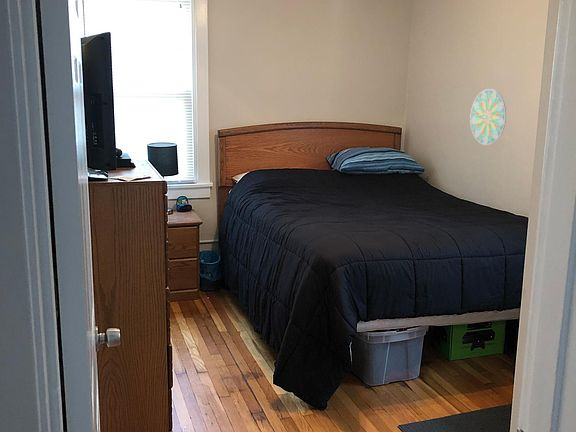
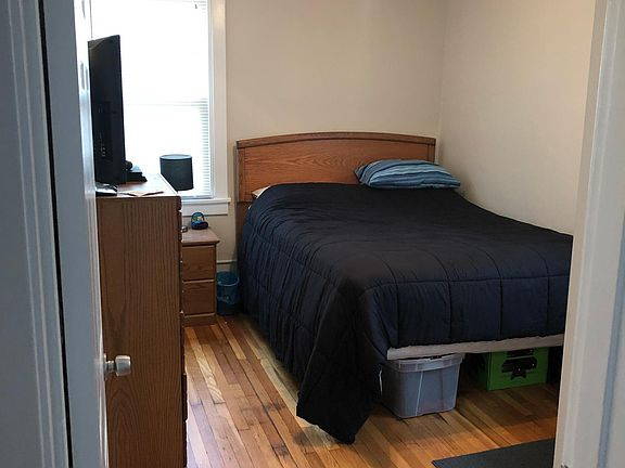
- decorative plate [469,88,507,146]
